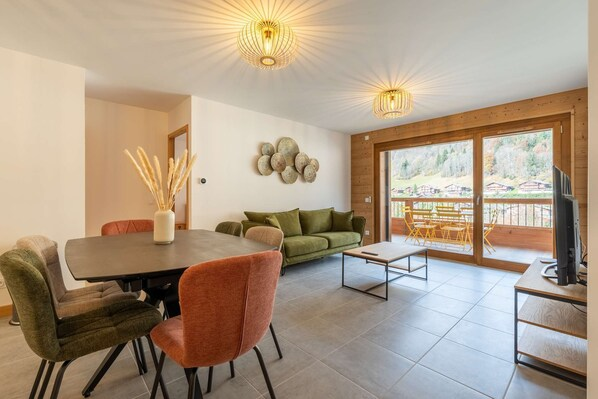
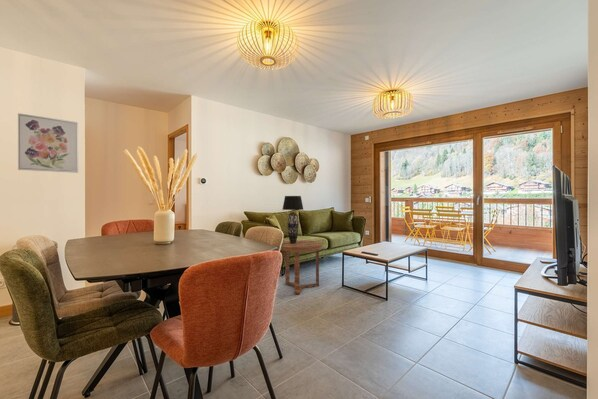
+ side table [280,239,323,295]
+ wall art [17,112,79,174]
+ table lamp [282,195,304,244]
